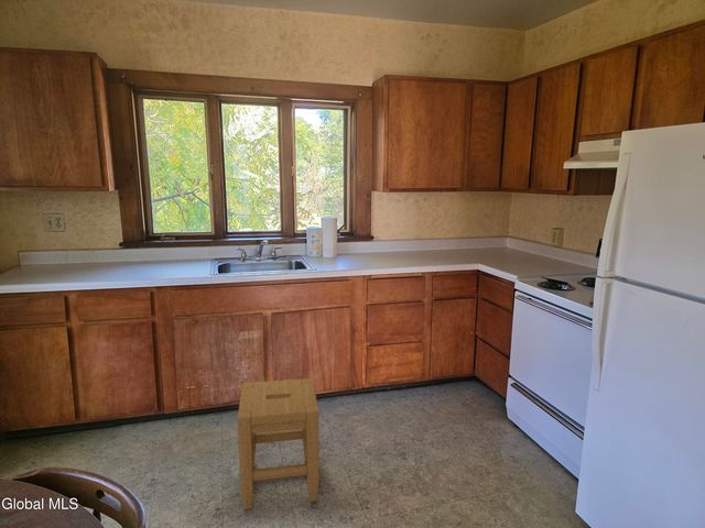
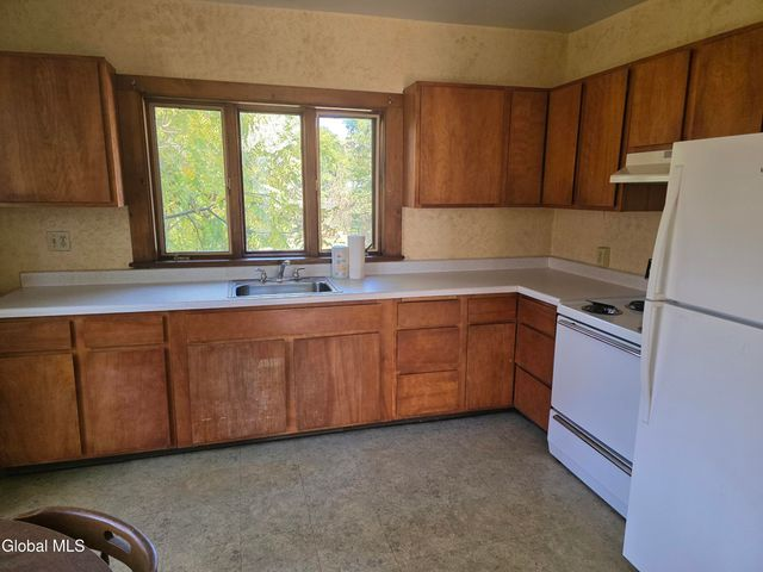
- stool [236,377,321,510]
